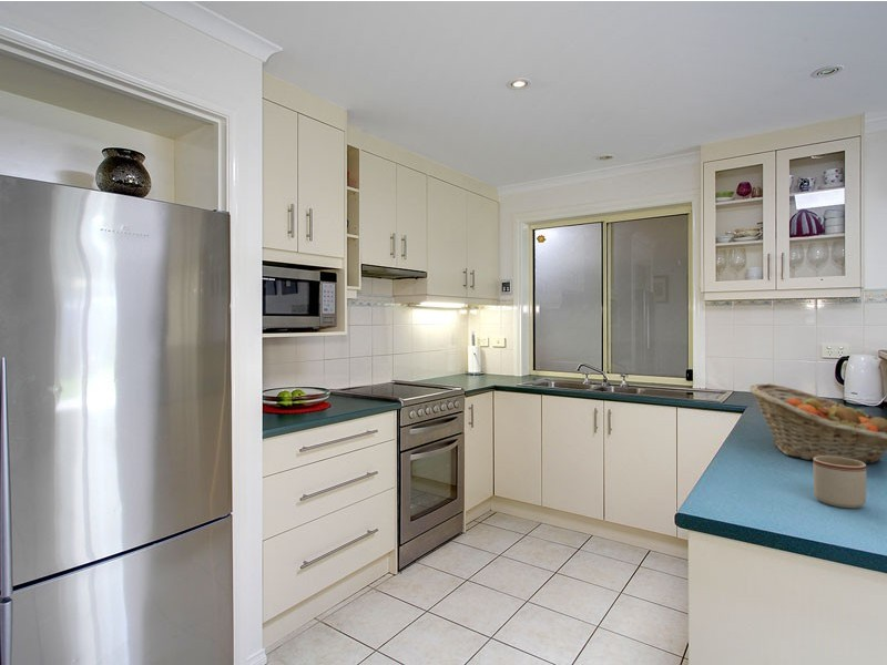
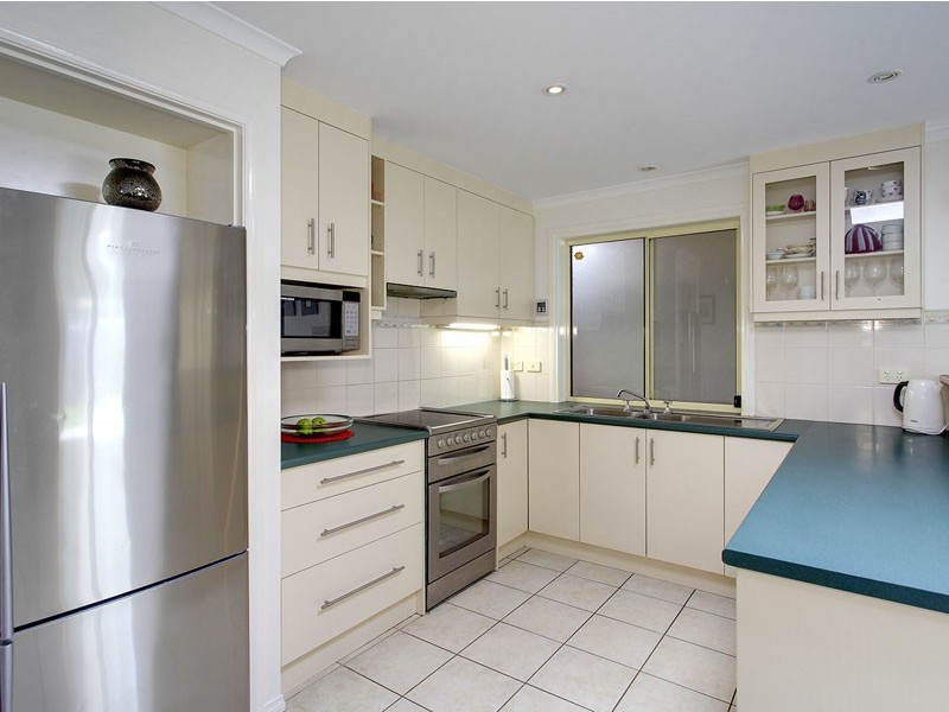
- mug [812,456,867,509]
- fruit basket [748,382,887,466]
